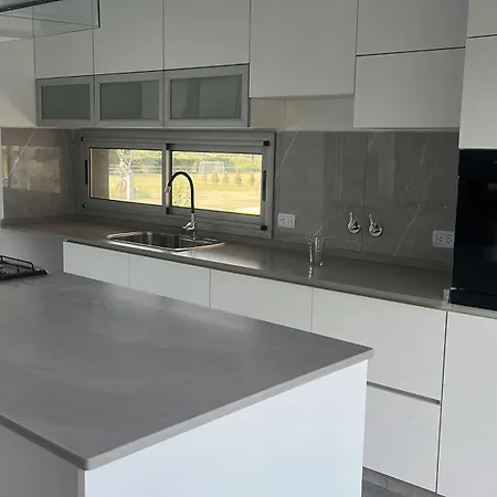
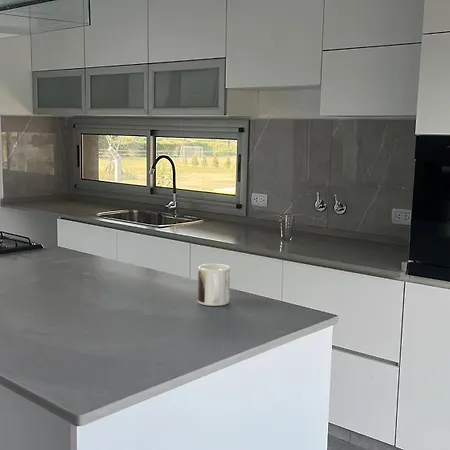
+ mug [197,263,231,307]
